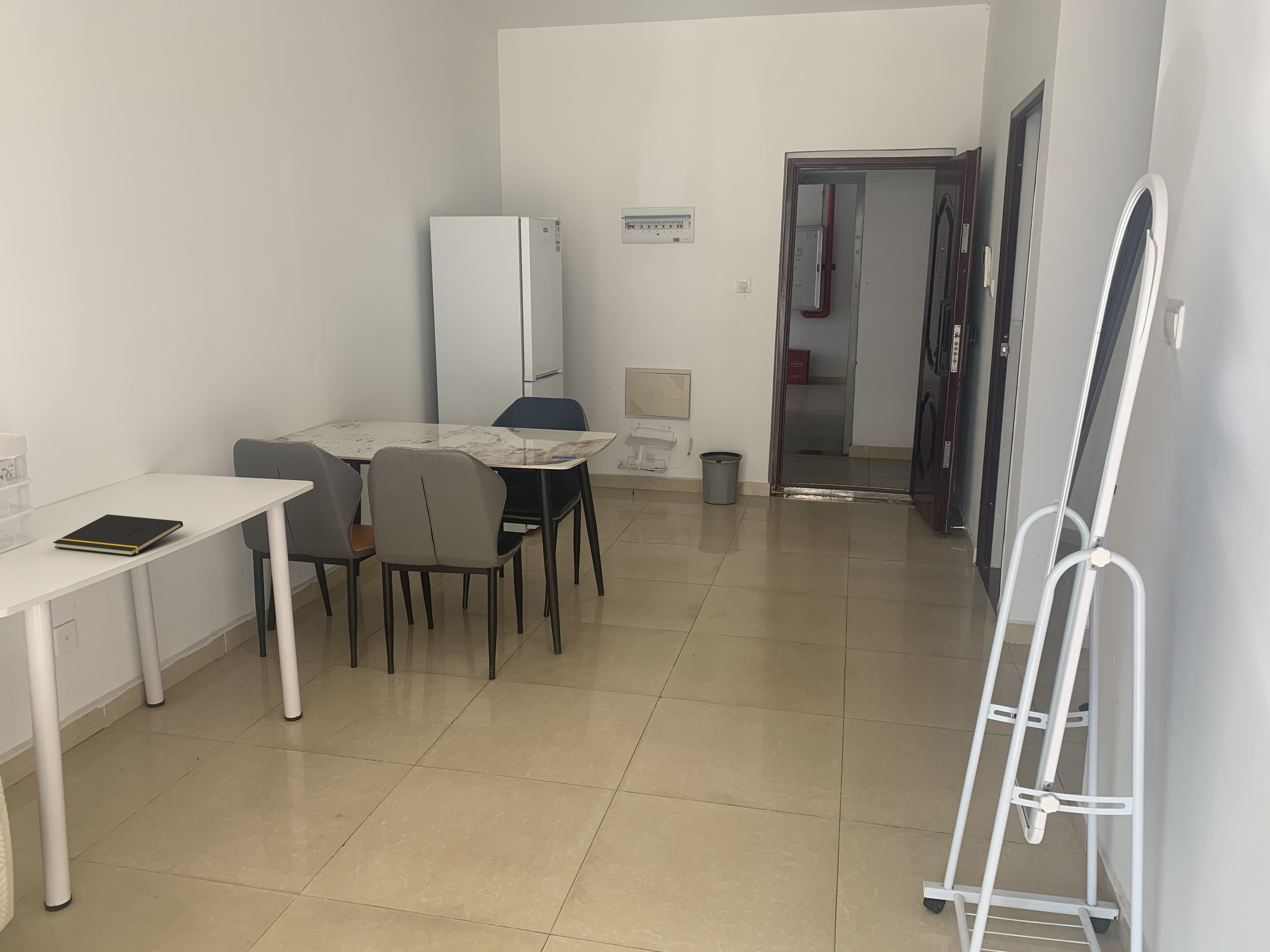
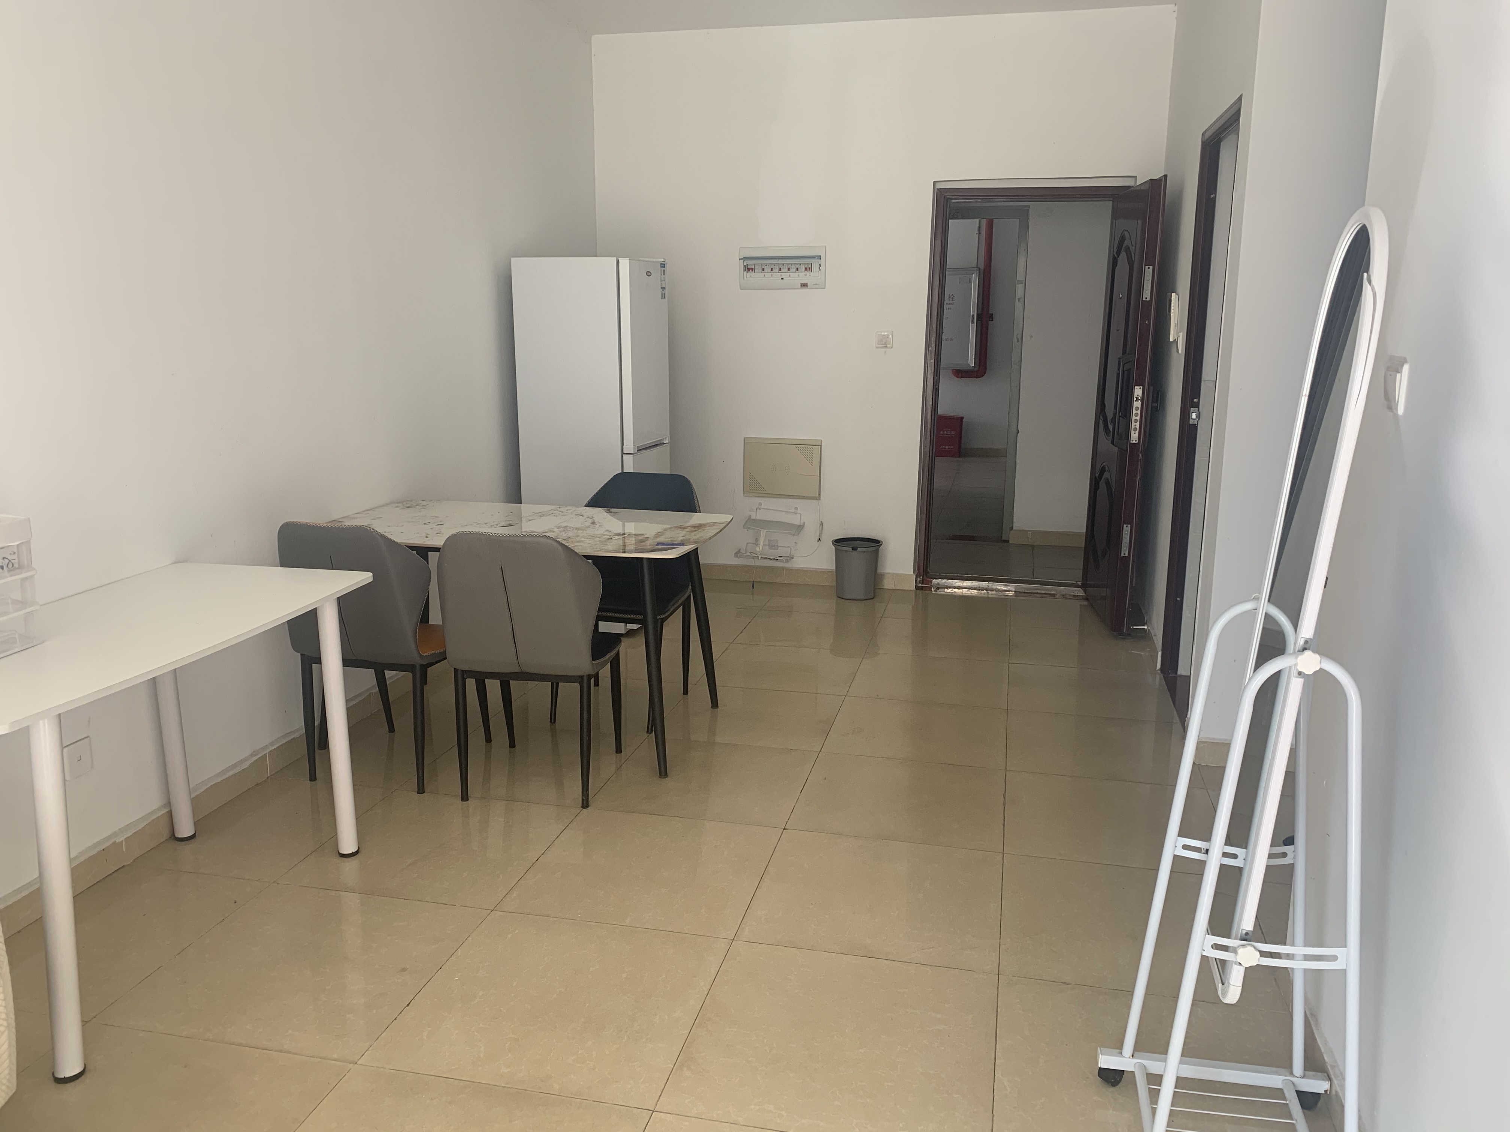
- notepad [53,514,183,556]
